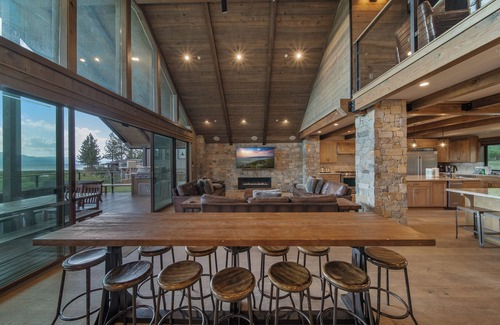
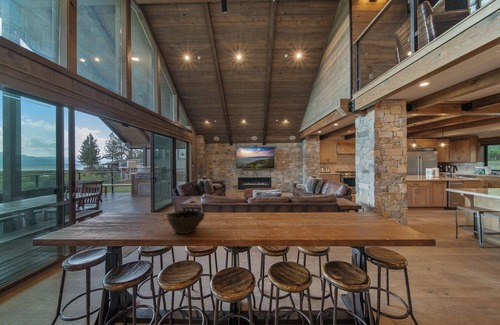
+ bowl [166,208,206,235]
